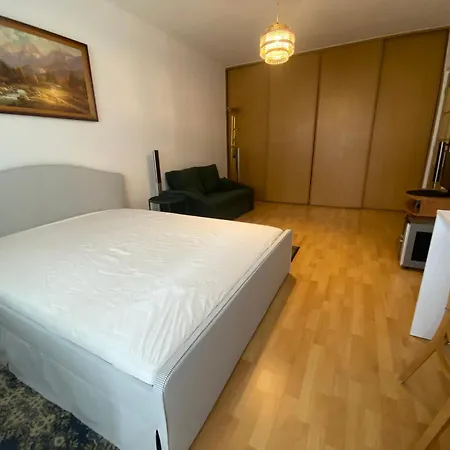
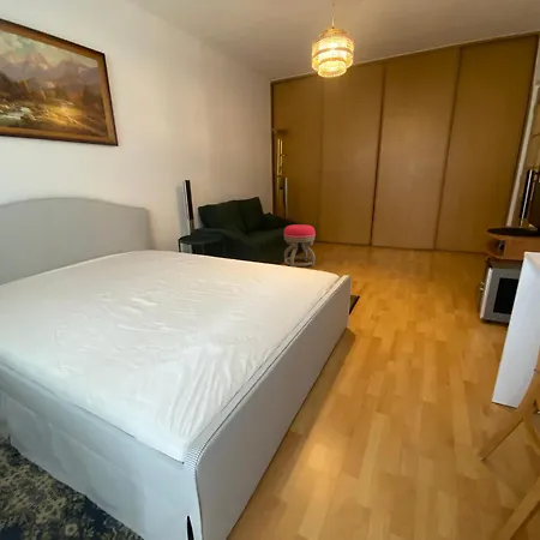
+ stool [283,223,317,268]
